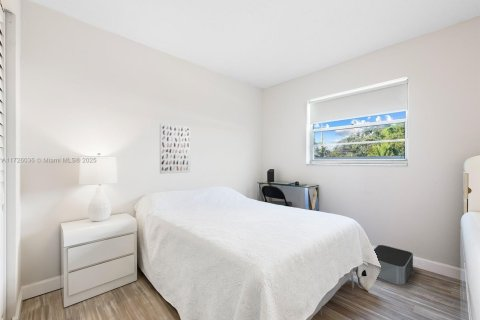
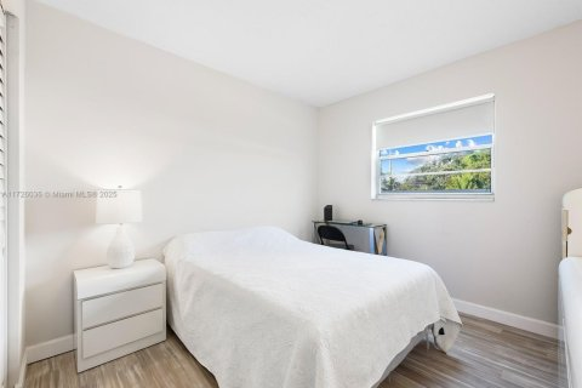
- wall art [159,123,191,175]
- storage bin [373,244,414,286]
